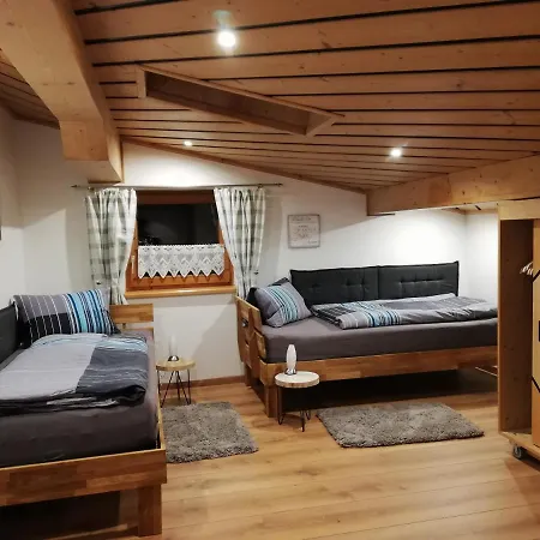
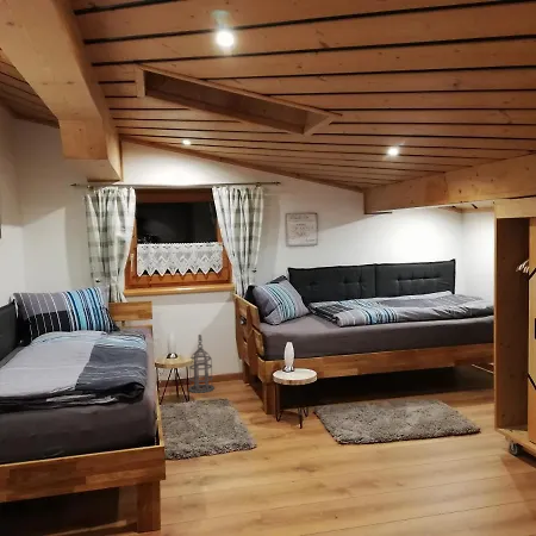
+ lantern [187,334,216,394]
